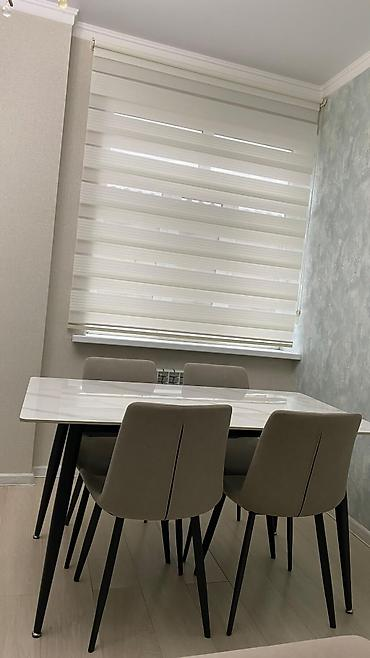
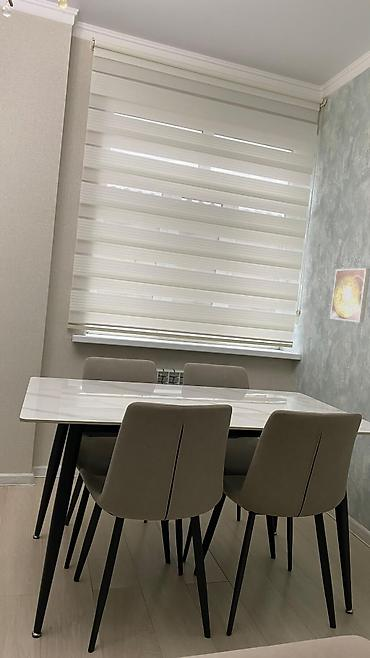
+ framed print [329,268,370,324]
